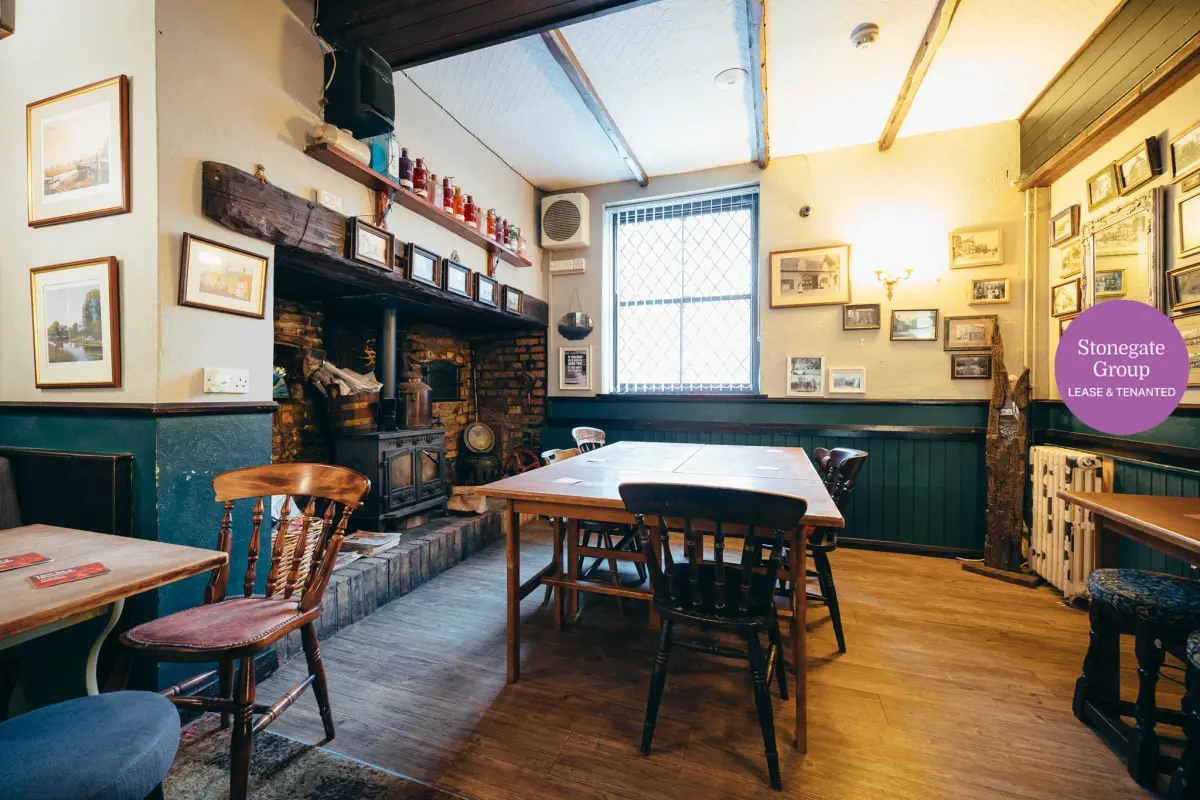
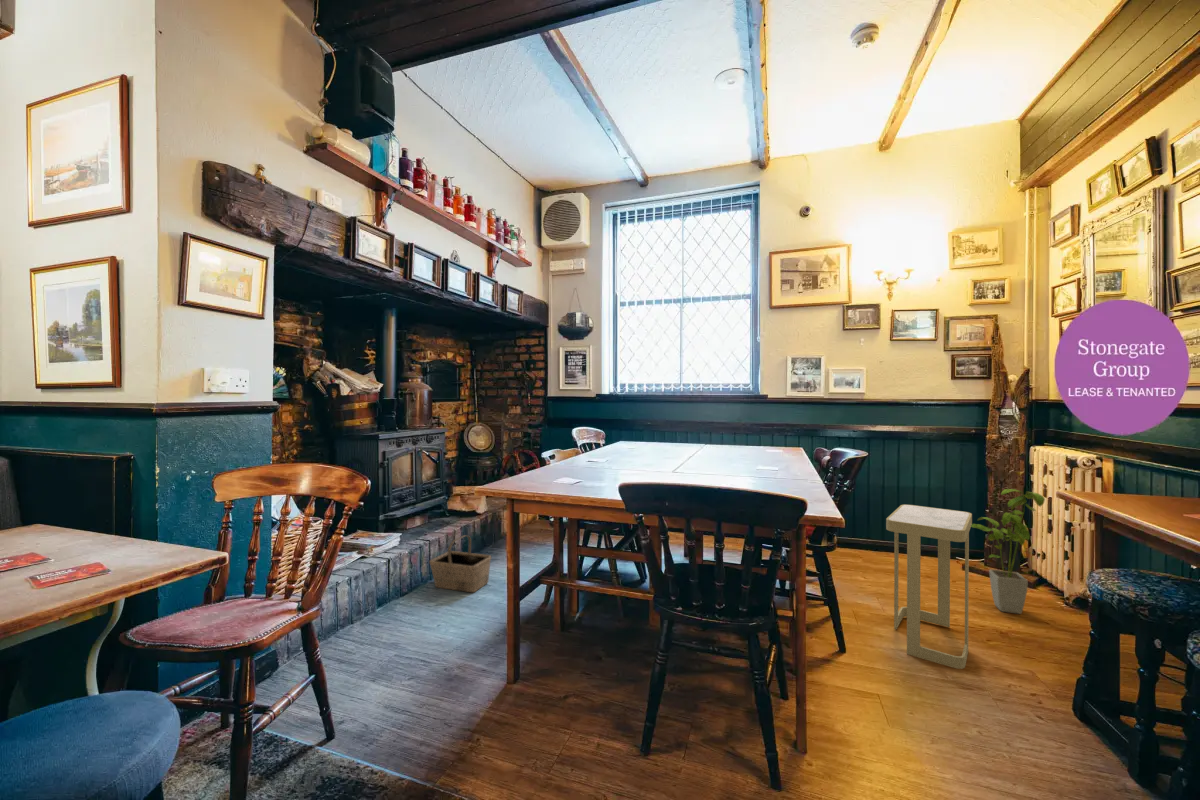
+ house plant [971,488,1046,615]
+ basket [429,534,492,593]
+ side table [885,504,973,670]
